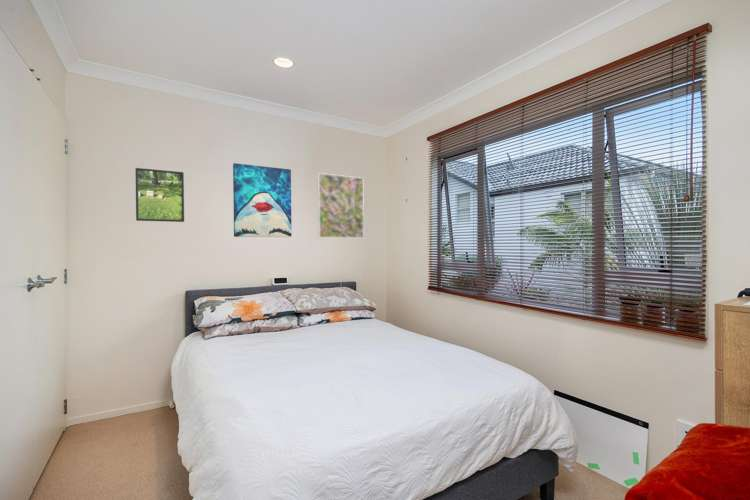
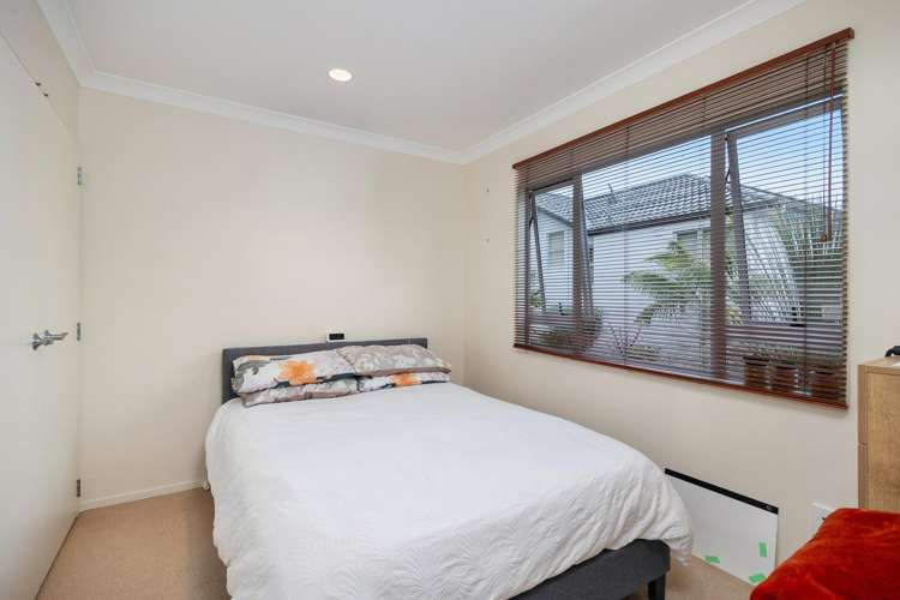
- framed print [316,172,365,239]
- wall art [232,162,293,238]
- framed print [135,167,185,223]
